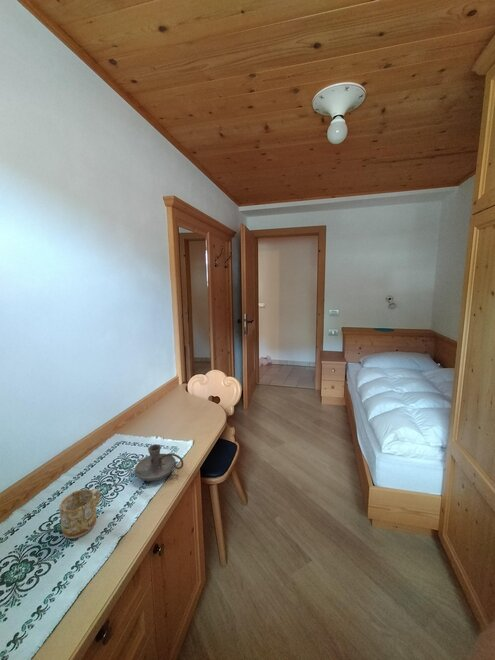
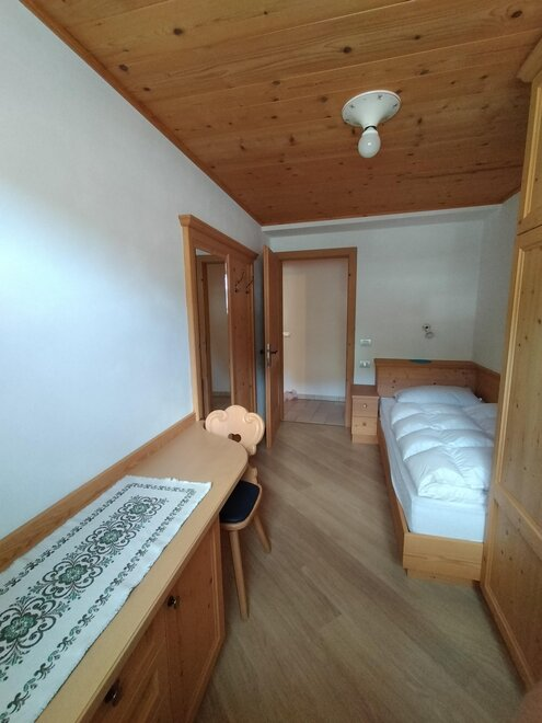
- candle holder [134,443,184,482]
- mug [59,488,101,539]
